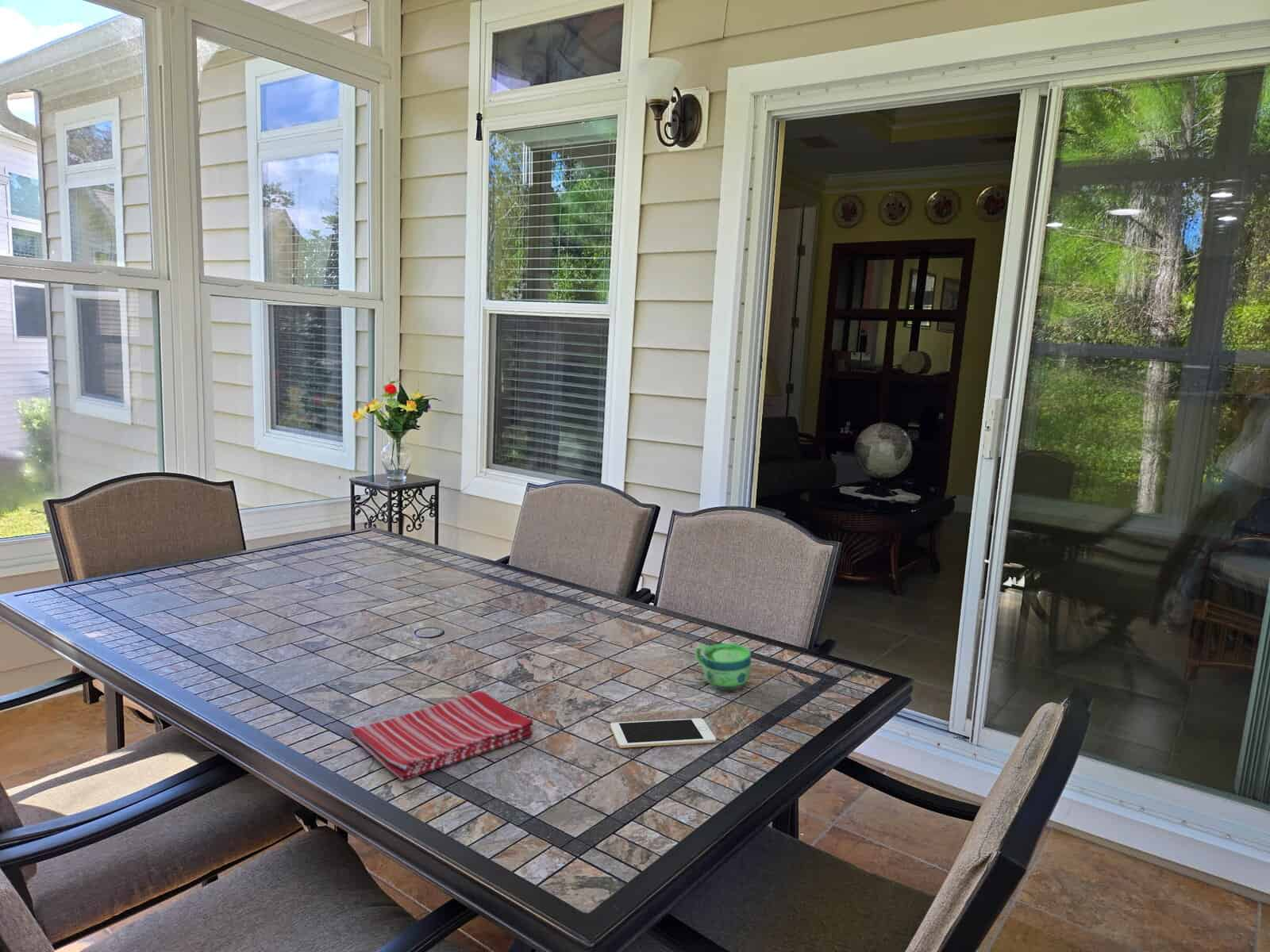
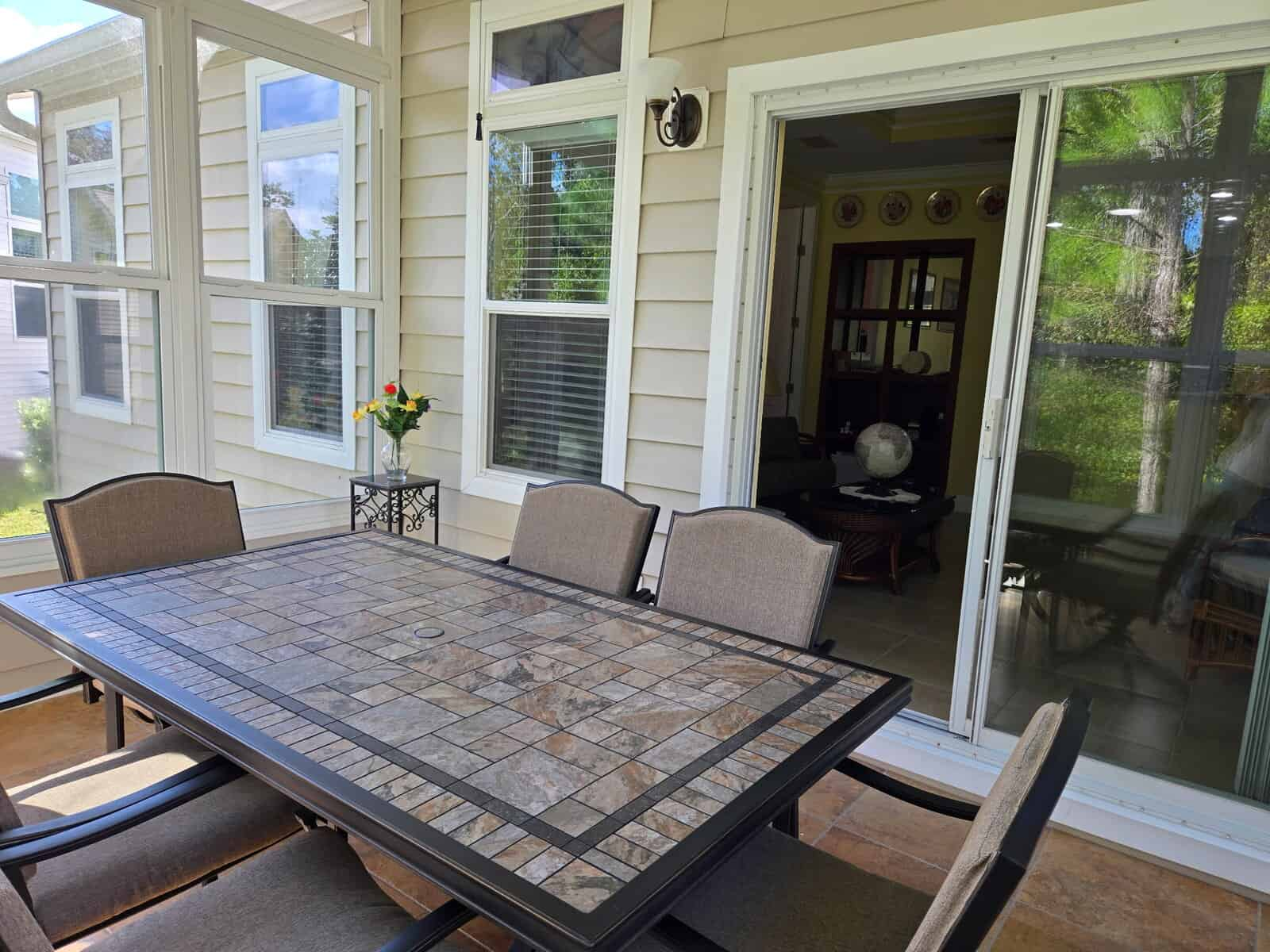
- cup [694,643,752,691]
- cell phone [610,717,717,749]
- dish towel [349,690,534,781]
